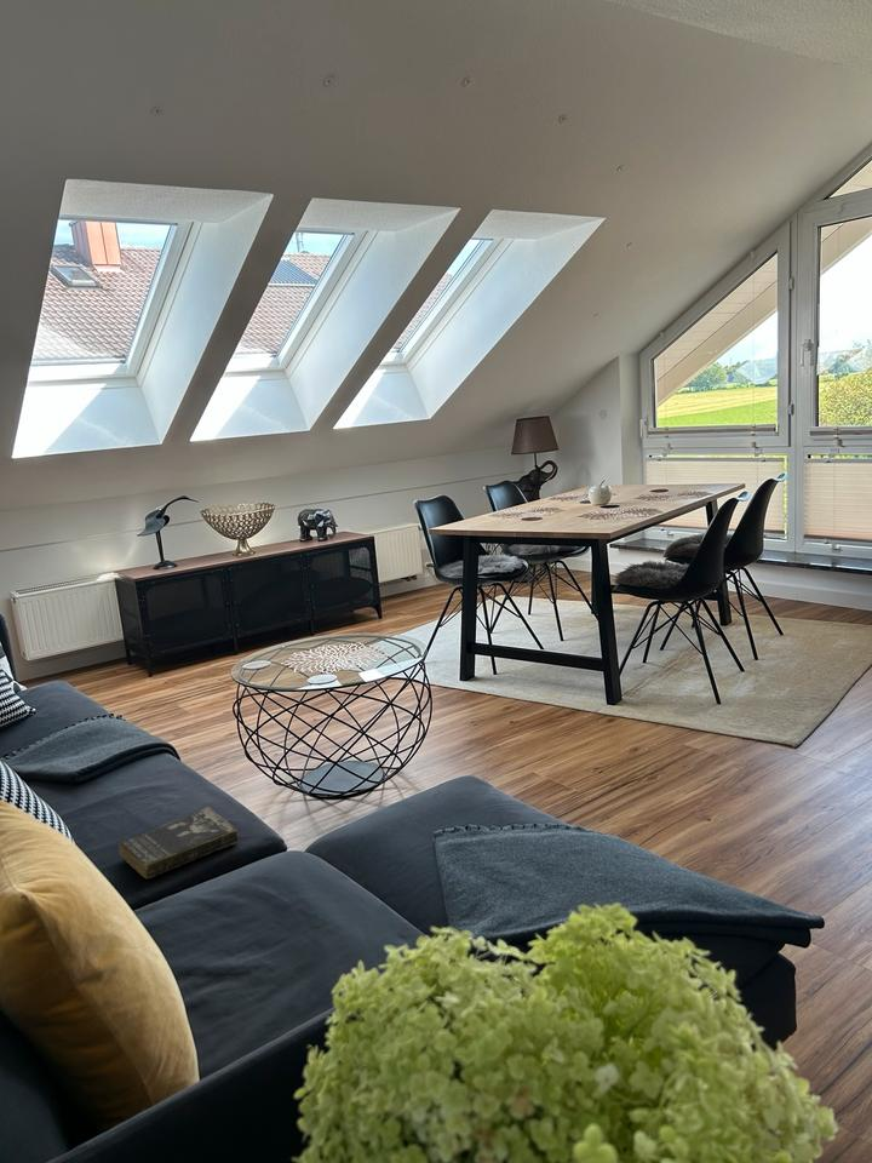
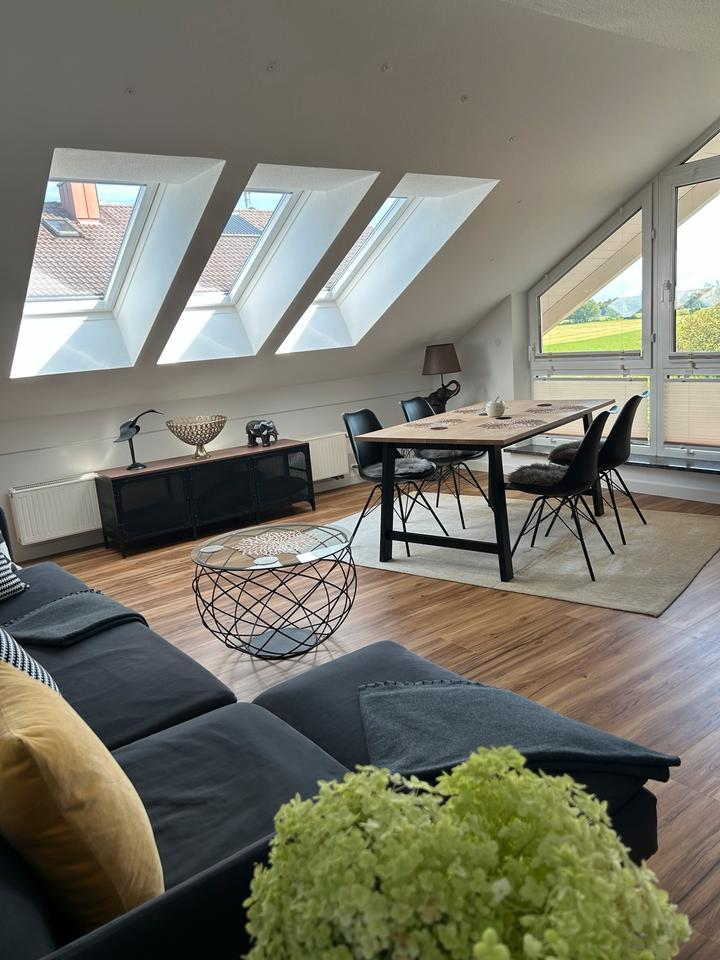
- book [117,806,240,880]
